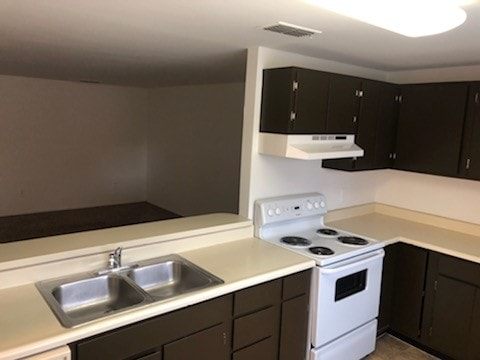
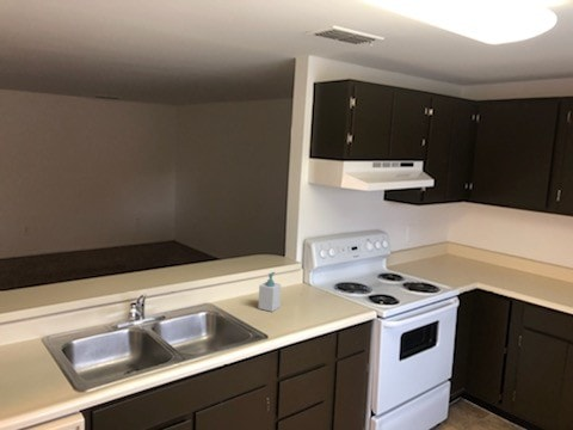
+ soap bottle [257,271,282,313]
